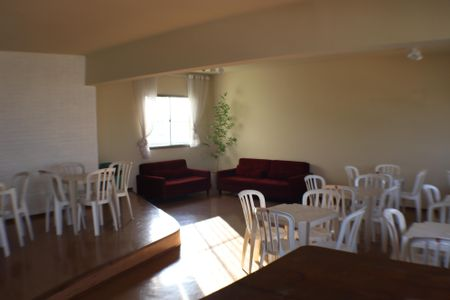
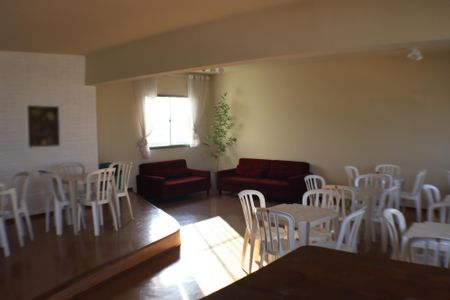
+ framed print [25,104,61,149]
